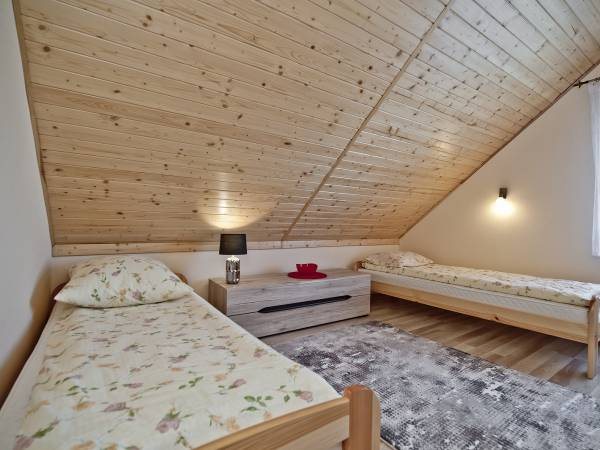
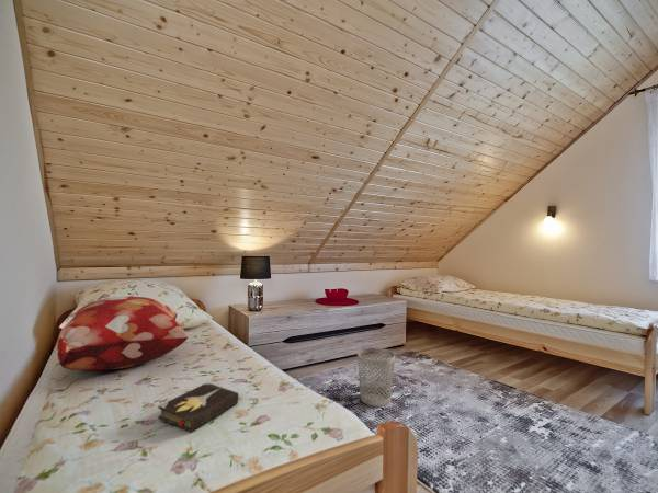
+ decorative pillow [56,296,189,371]
+ hardback book [157,381,239,434]
+ wastebasket [356,347,396,408]
